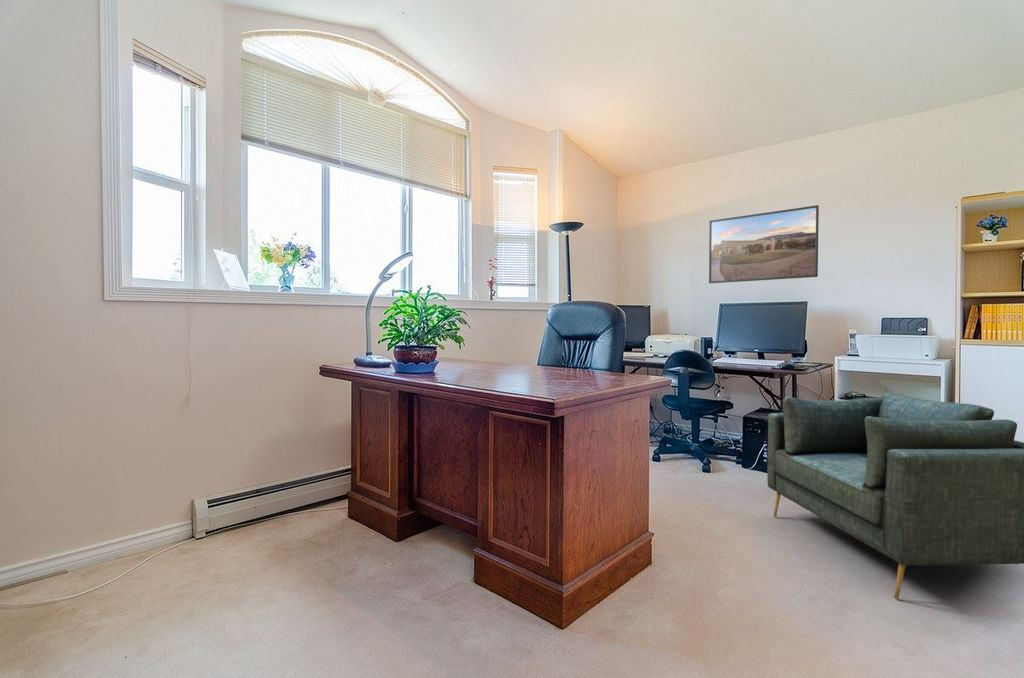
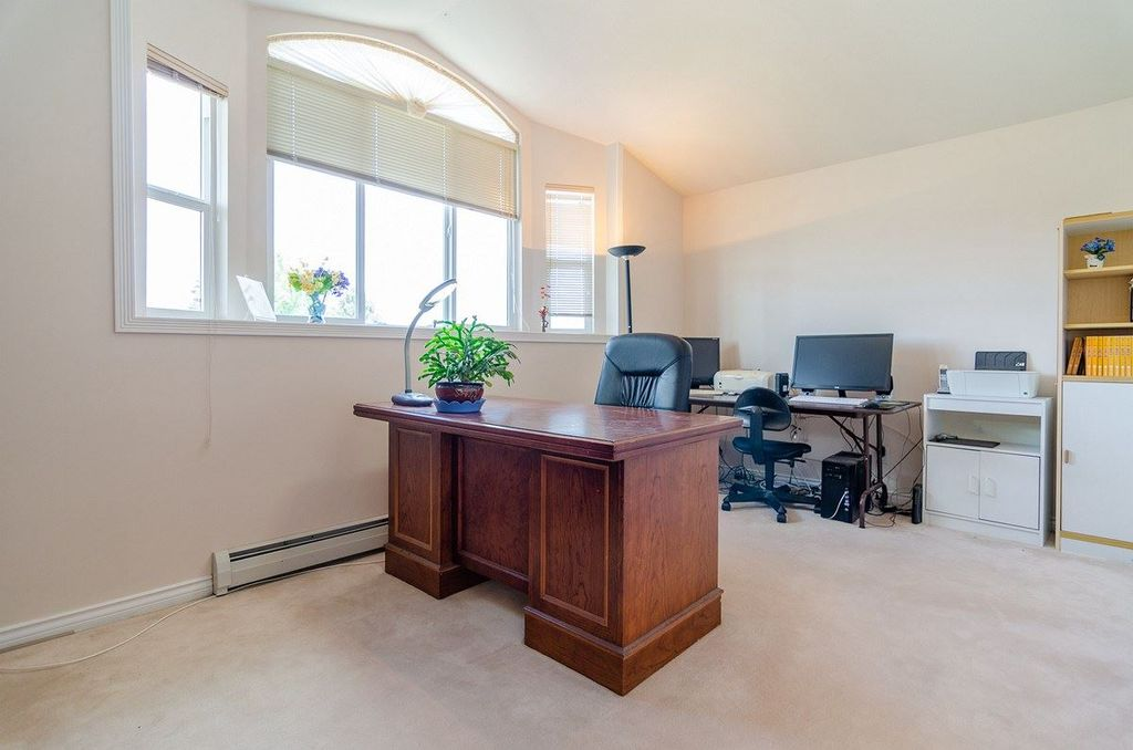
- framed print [708,204,820,284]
- armchair [766,393,1024,600]
